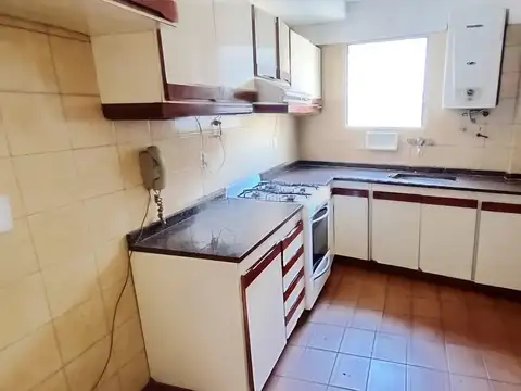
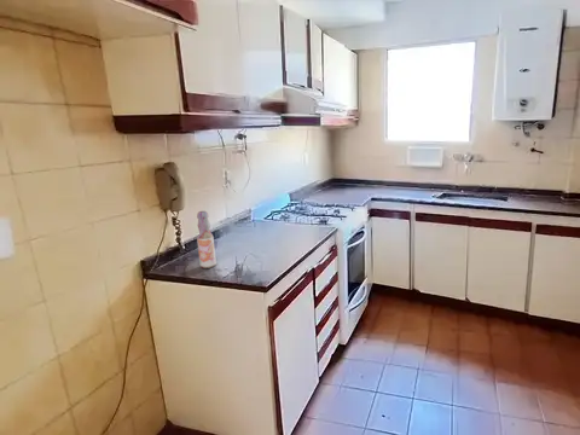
+ bottle [196,210,218,269]
